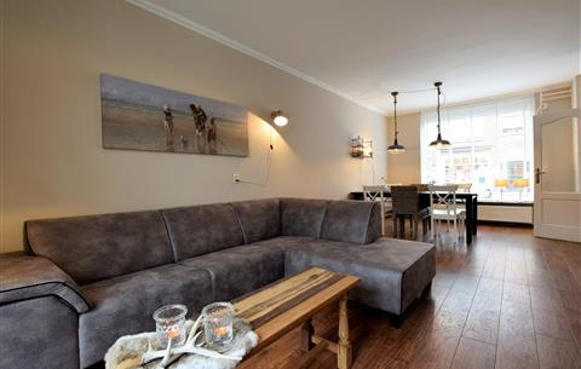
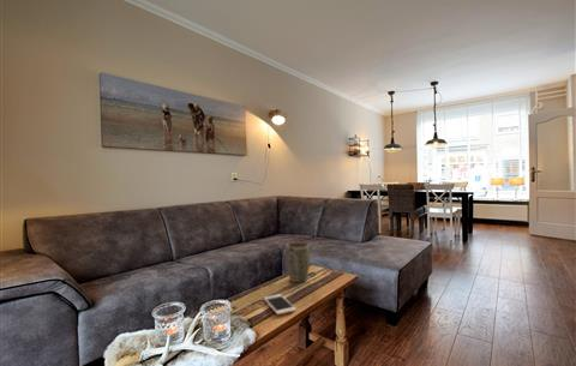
+ cell phone [263,293,296,316]
+ plant pot [284,241,311,283]
